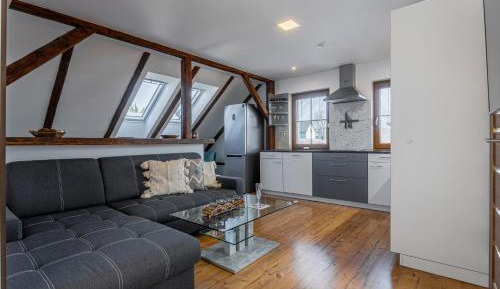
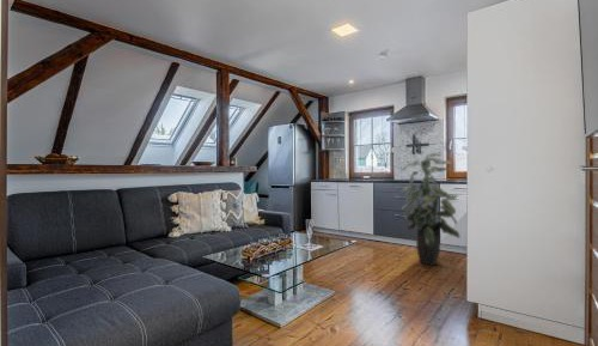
+ indoor plant [401,152,460,267]
